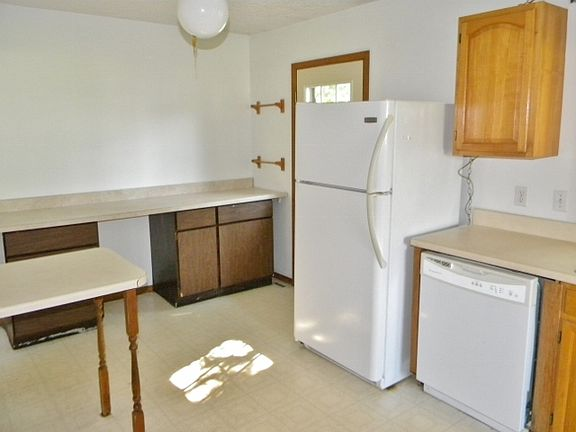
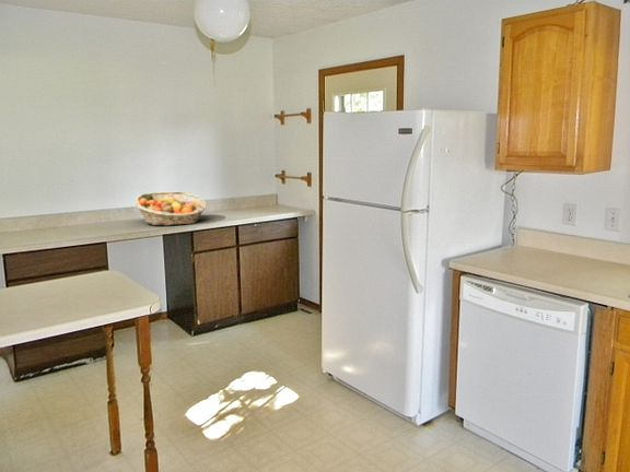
+ fruit basket [133,191,208,226]
